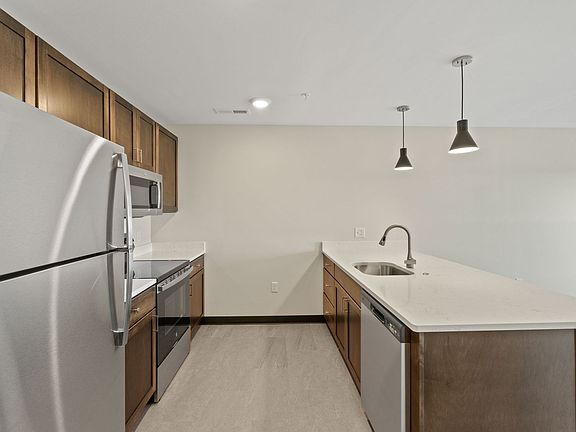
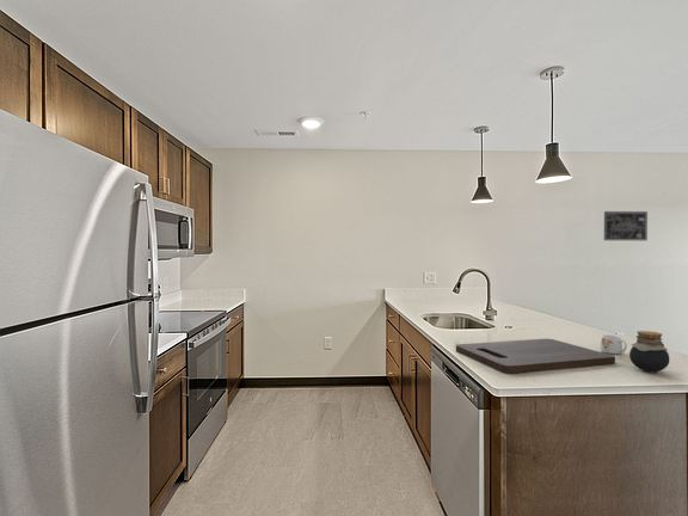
+ wall art [603,210,649,241]
+ mug [600,333,628,355]
+ jar [628,330,670,373]
+ cutting board [455,338,616,374]
